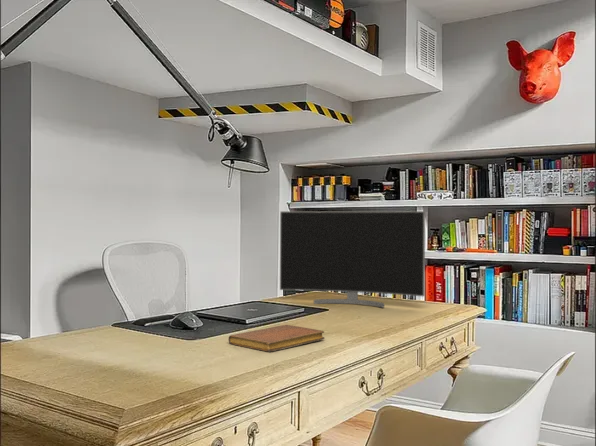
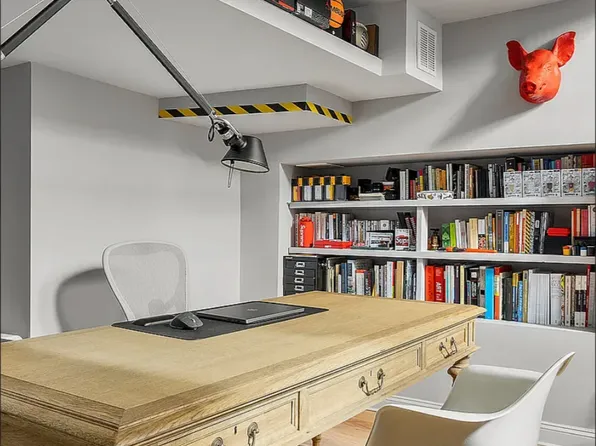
- notebook [227,324,325,353]
- monitor [279,210,426,309]
